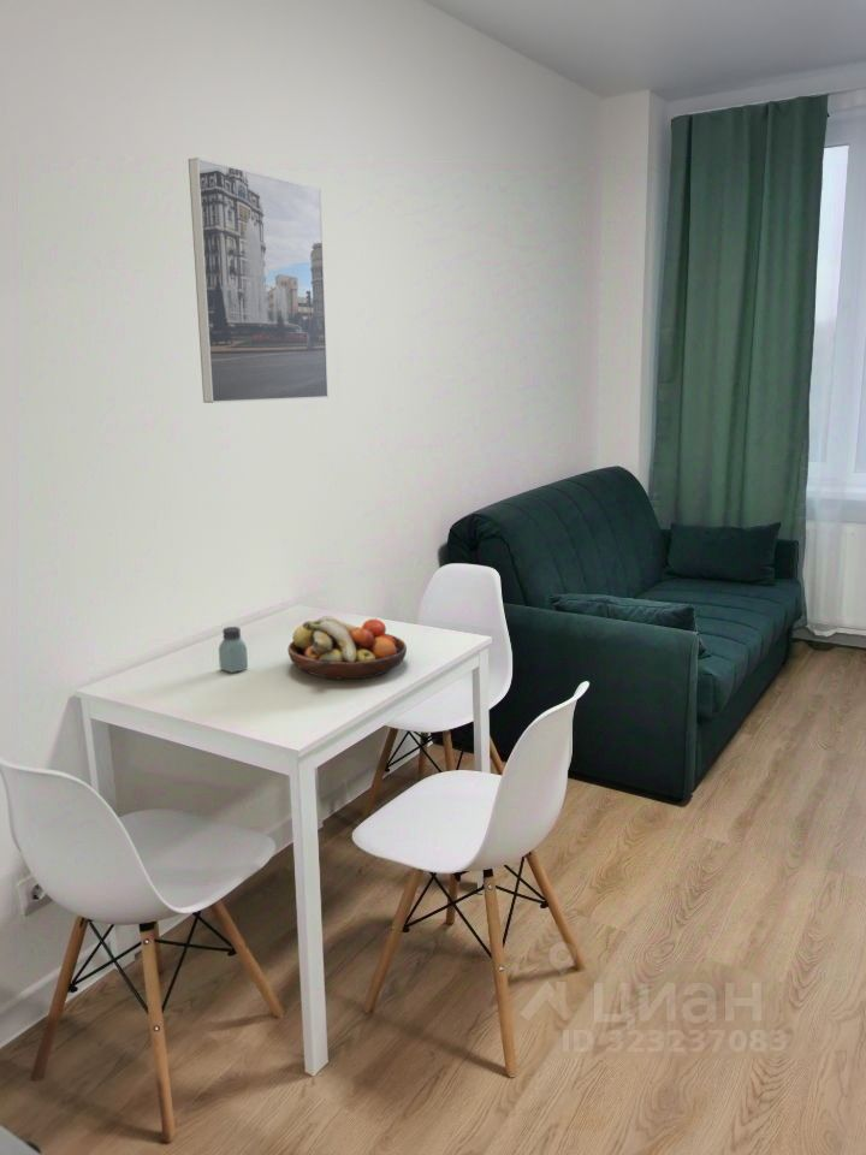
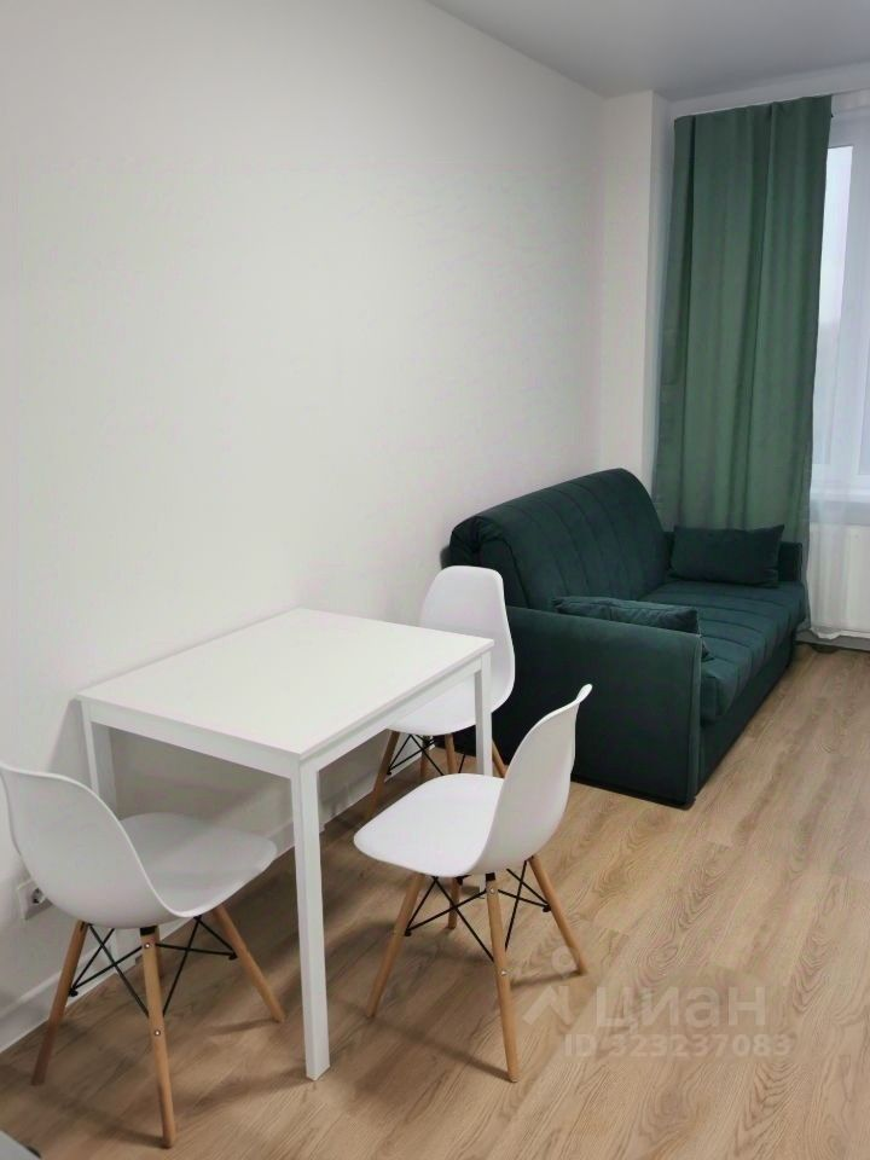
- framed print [188,156,330,404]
- fruit bowl [286,615,408,681]
- saltshaker [218,626,249,674]
